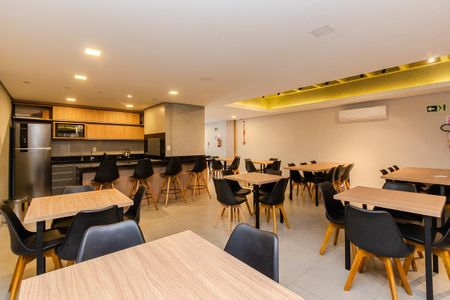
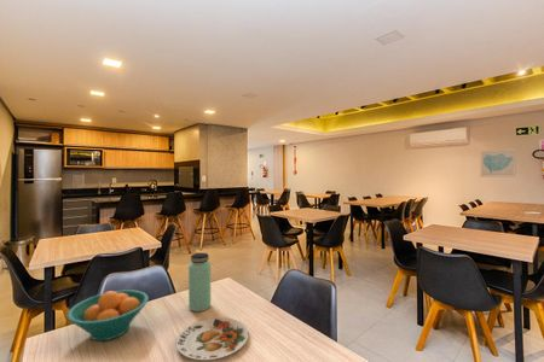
+ wall art [479,147,517,179]
+ plate [175,316,249,361]
+ bottle [187,252,212,313]
+ fruit bowl [65,288,150,341]
